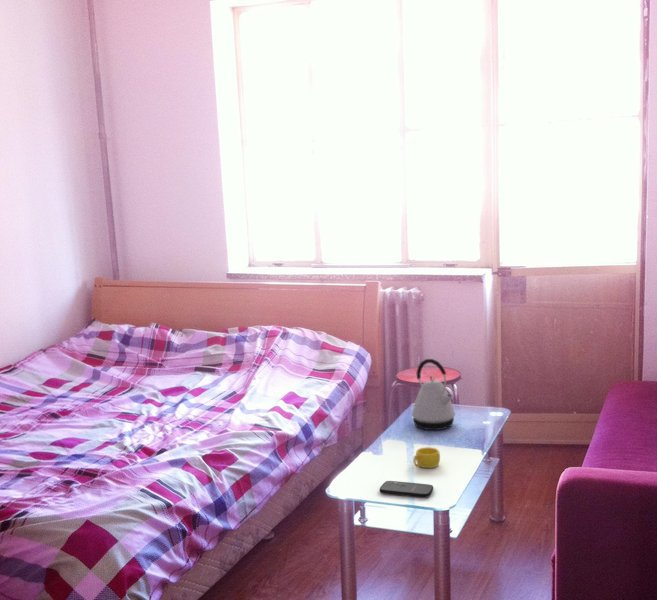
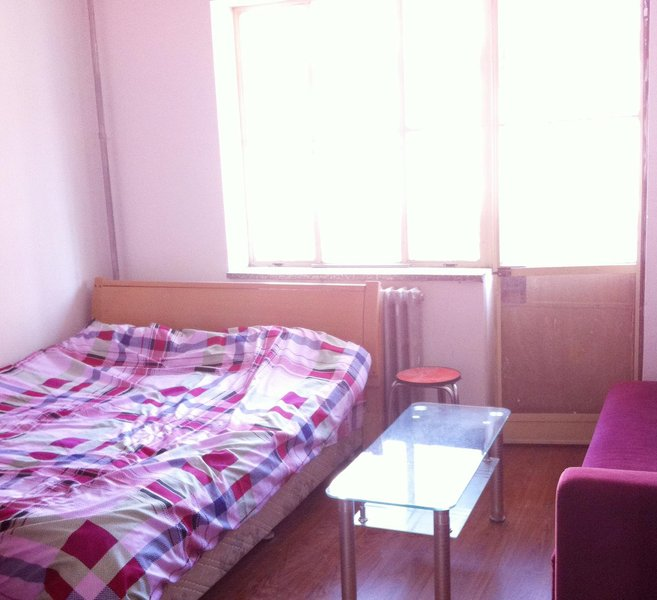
- smartphone [379,480,434,498]
- kettle [411,358,456,431]
- cup [412,446,441,469]
